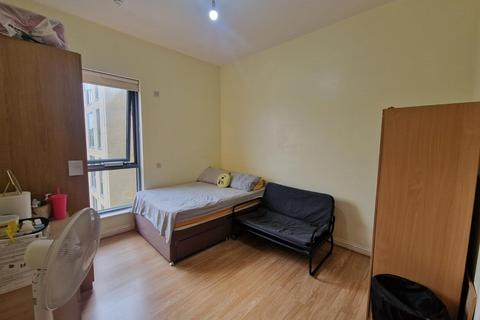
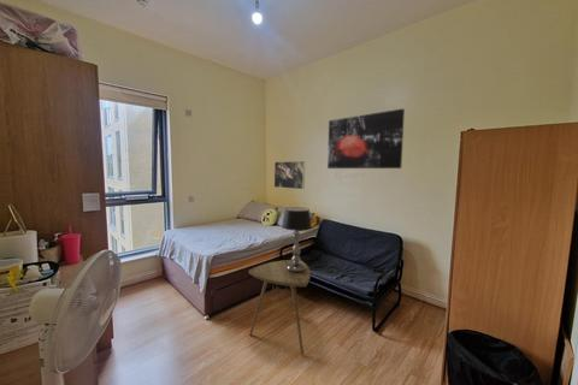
+ table lamp [281,206,313,273]
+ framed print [273,160,306,190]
+ side table [248,259,312,357]
+ wall art [326,107,406,170]
